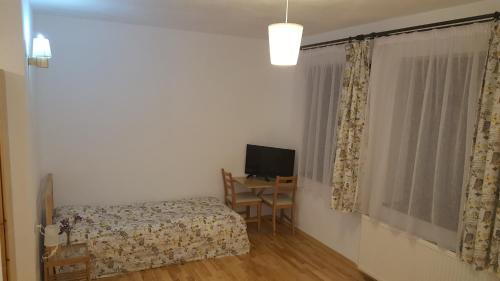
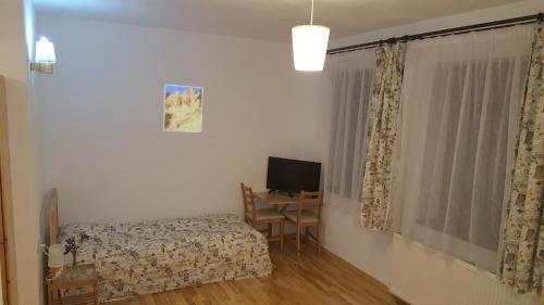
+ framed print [162,84,203,134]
